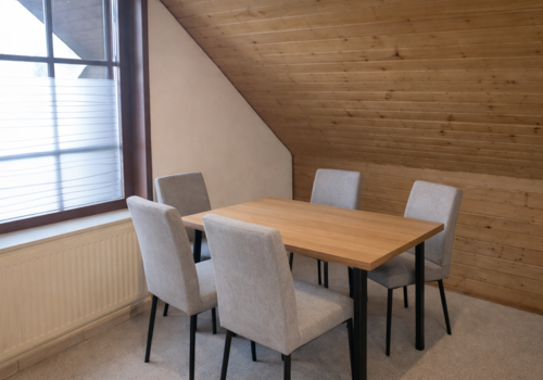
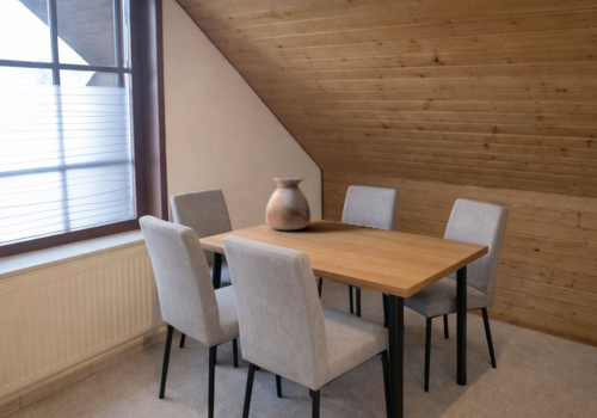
+ vase [264,177,312,230]
